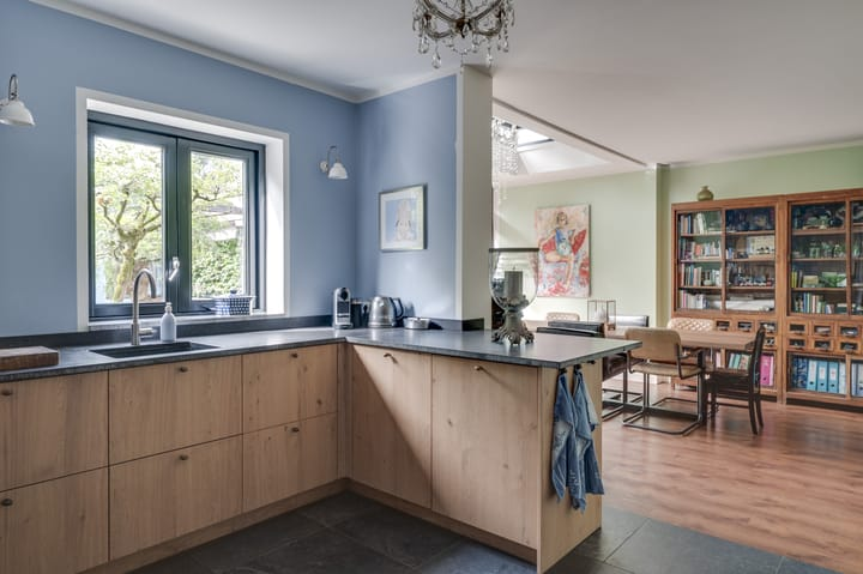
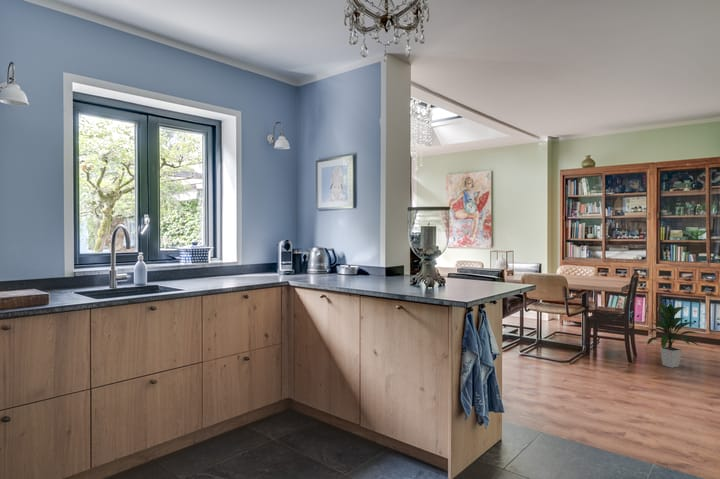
+ indoor plant [646,302,701,369]
